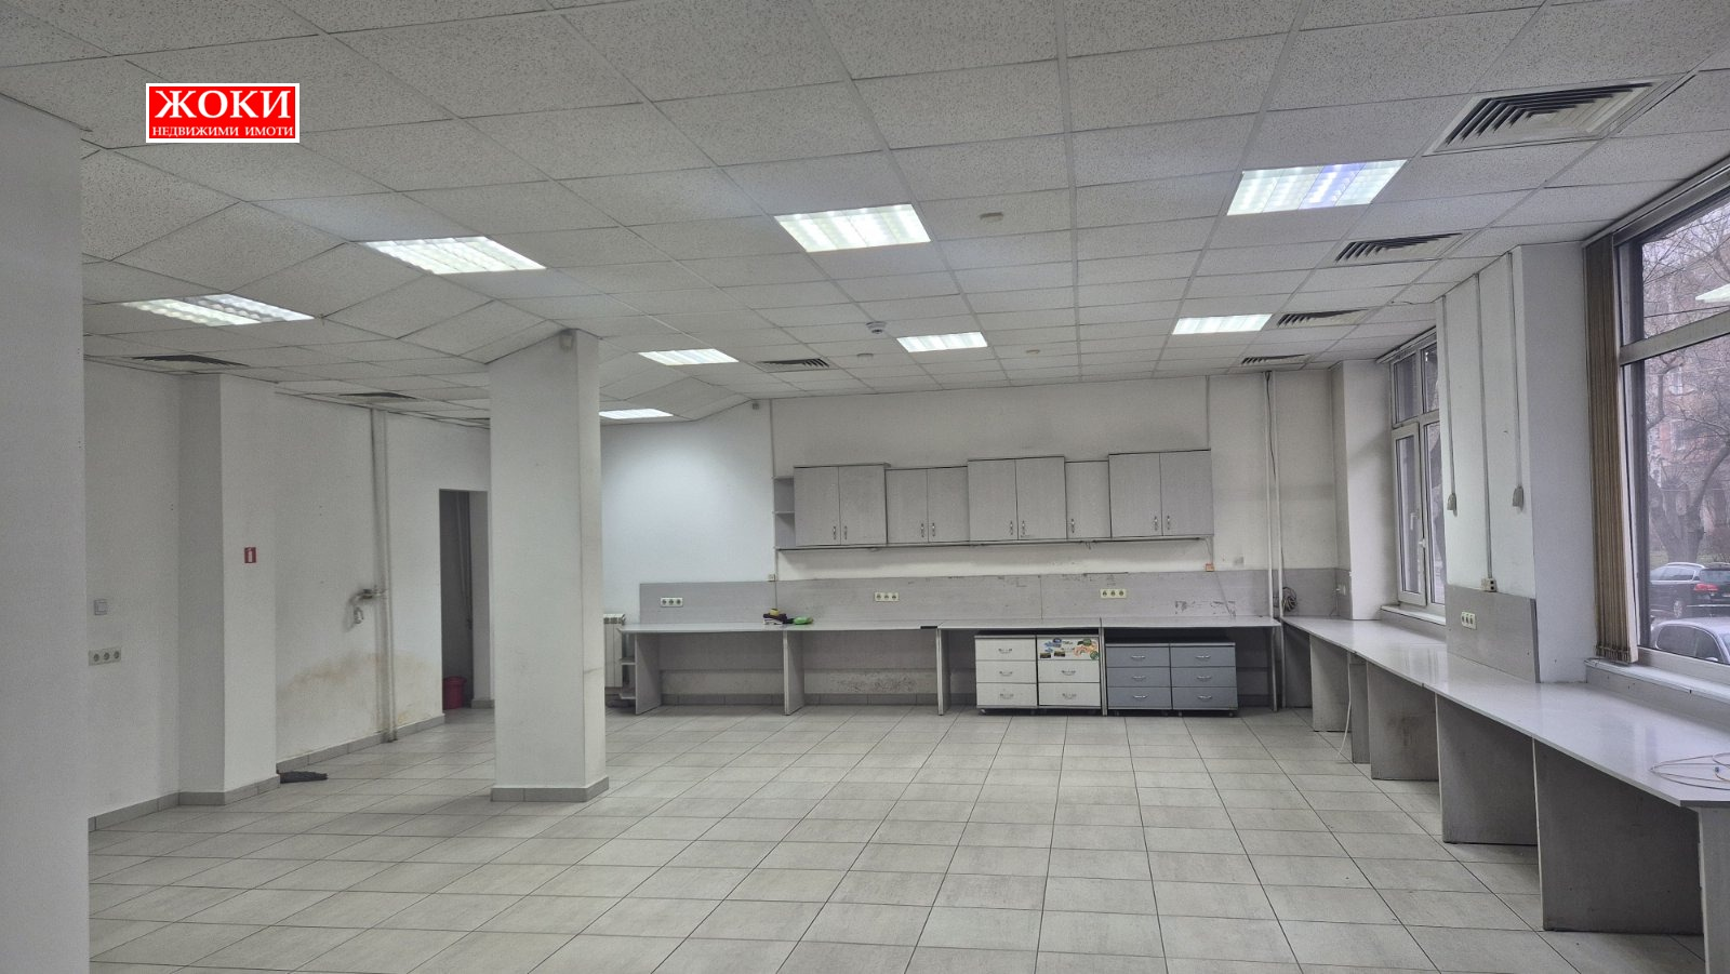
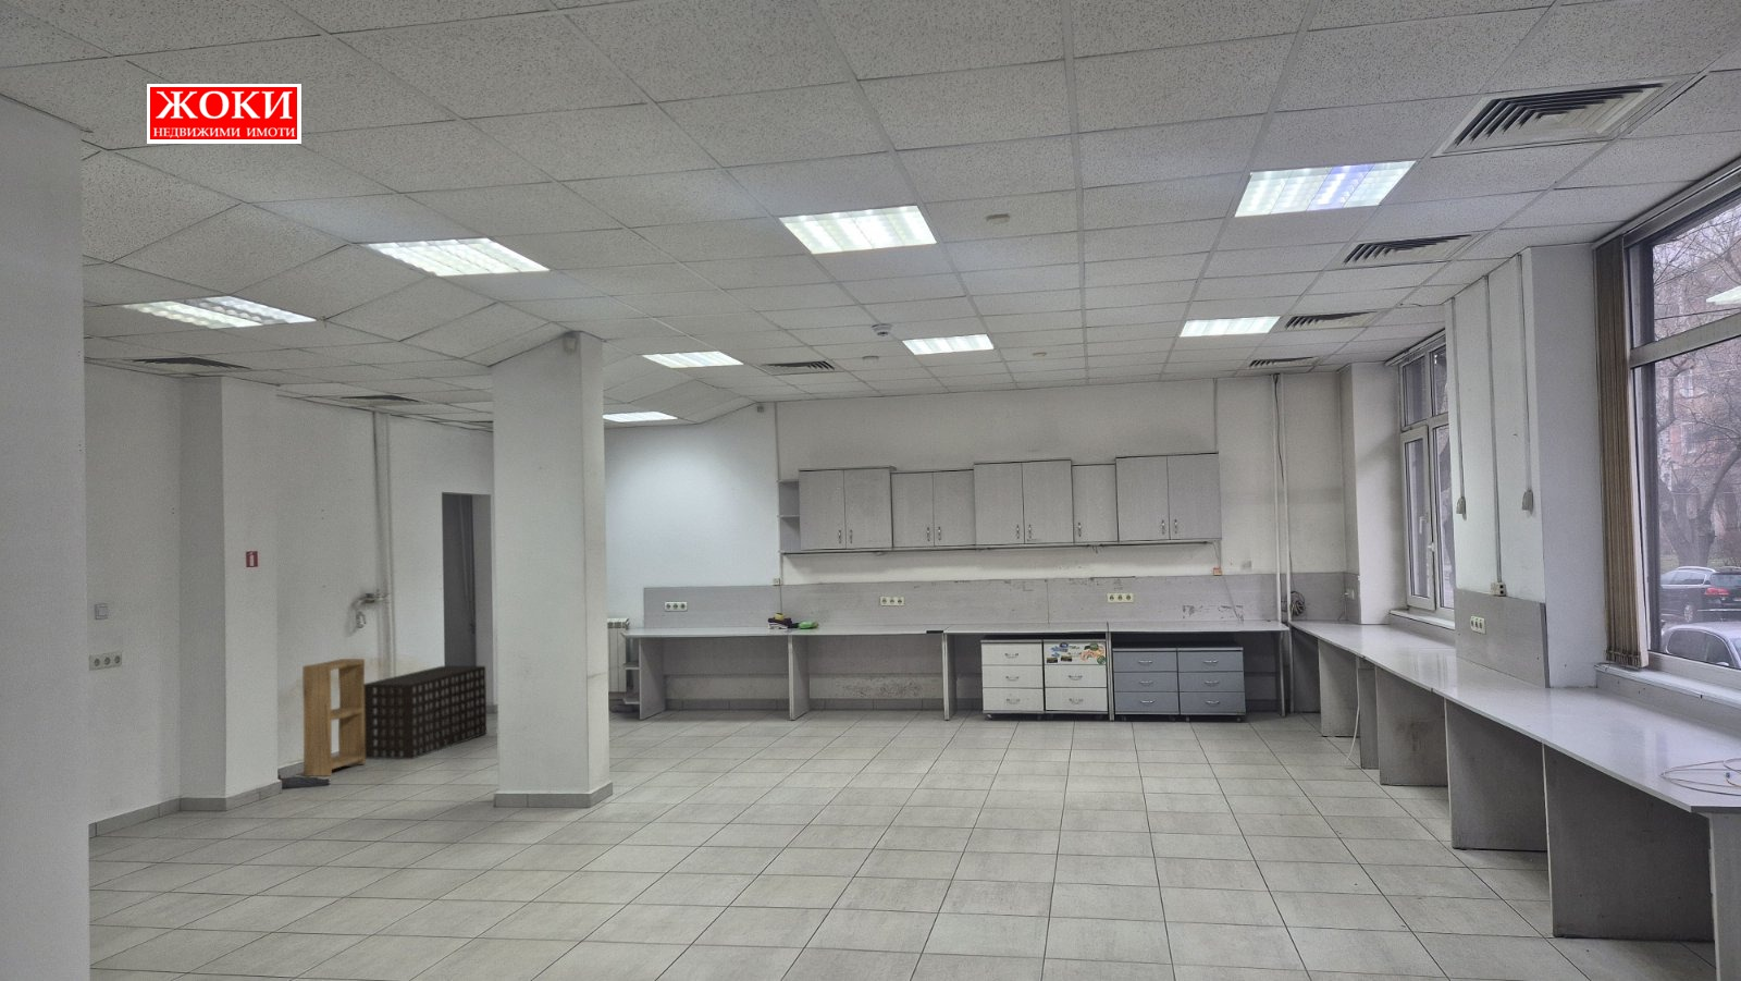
+ architectural model [365,665,488,760]
+ shelving unit [301,658,367,778]
